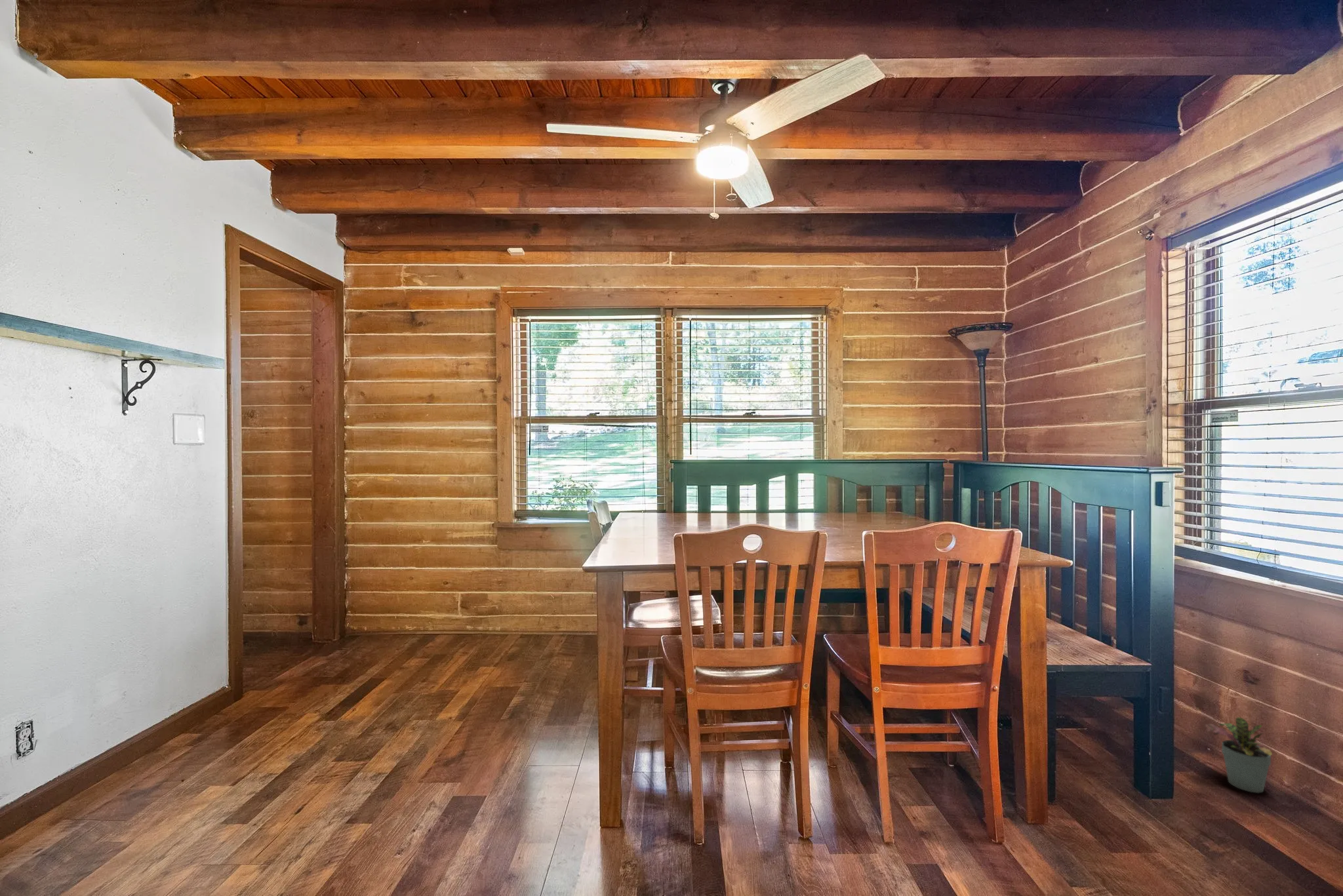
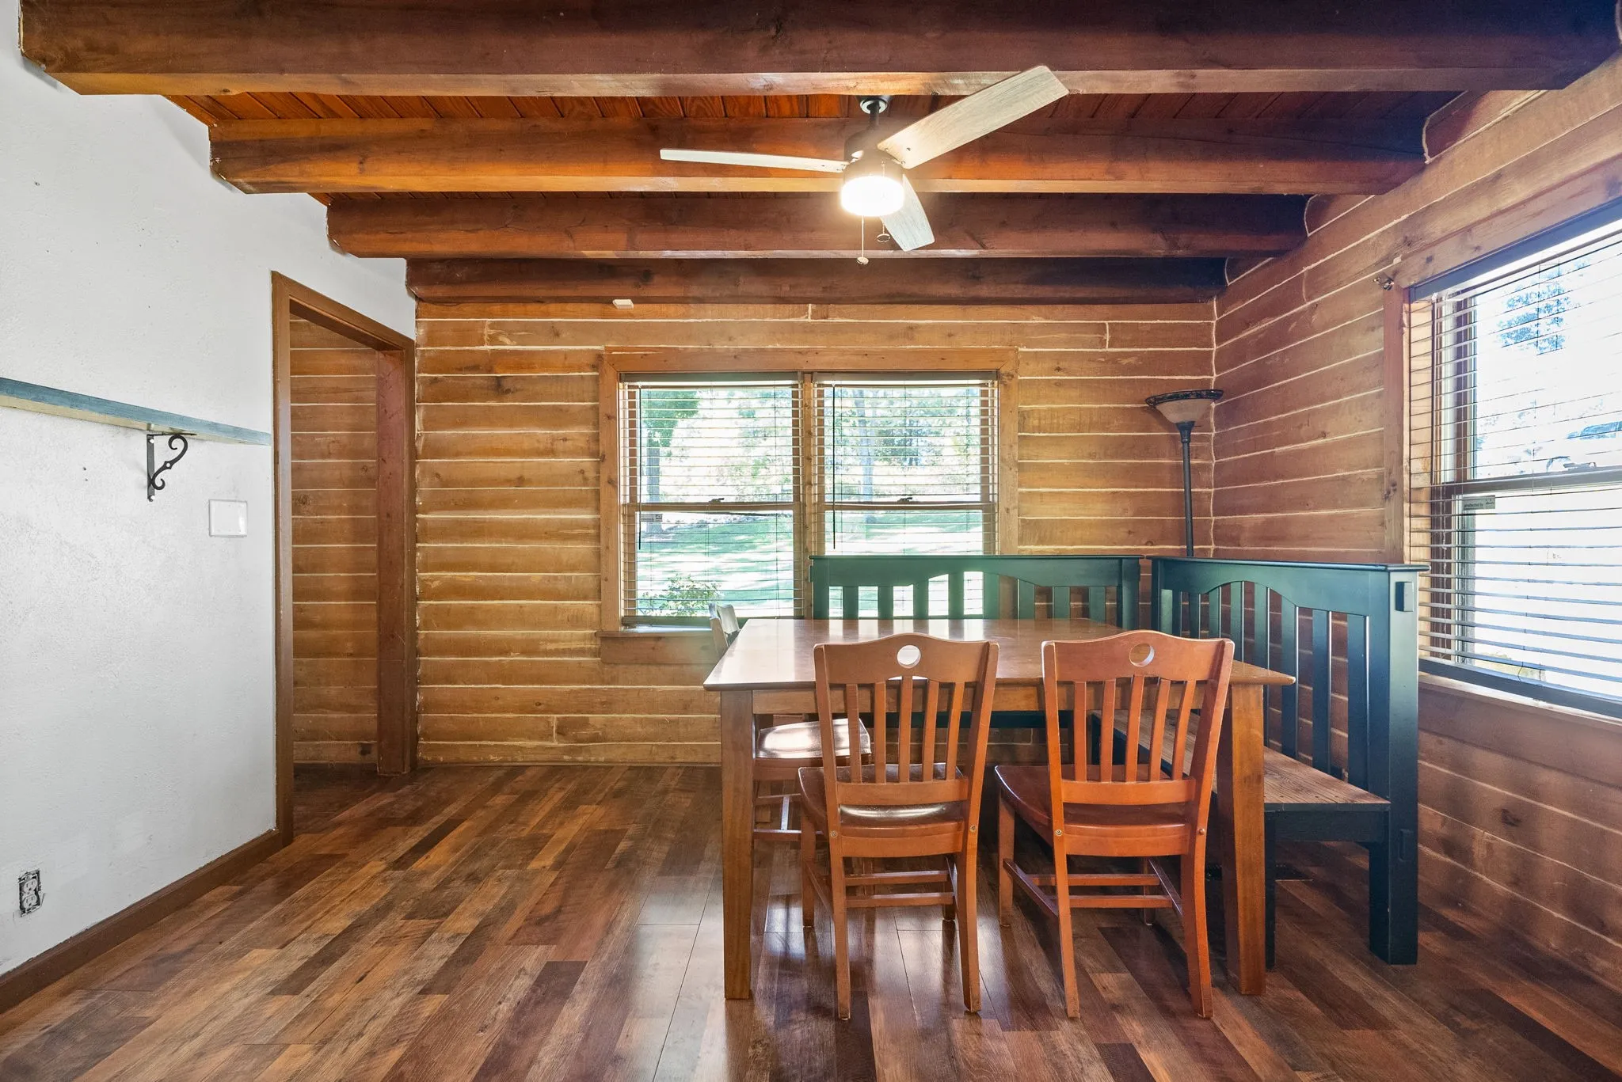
- potted plant [1205,716,1273,794]
